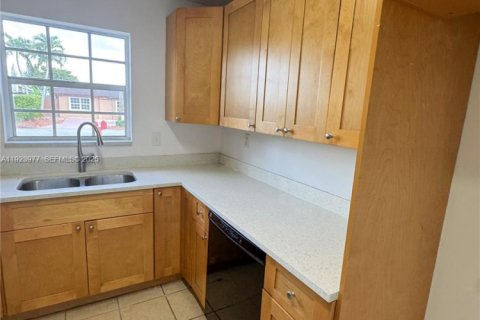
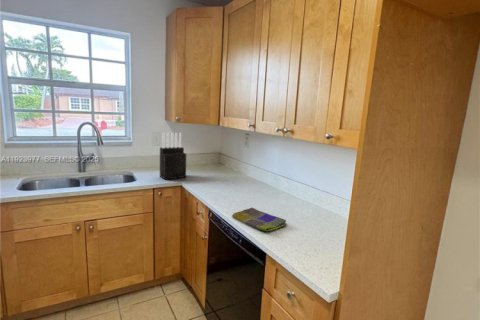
+ dish towel [231,207,288,232]
+ knife block [159,132,187,181]
